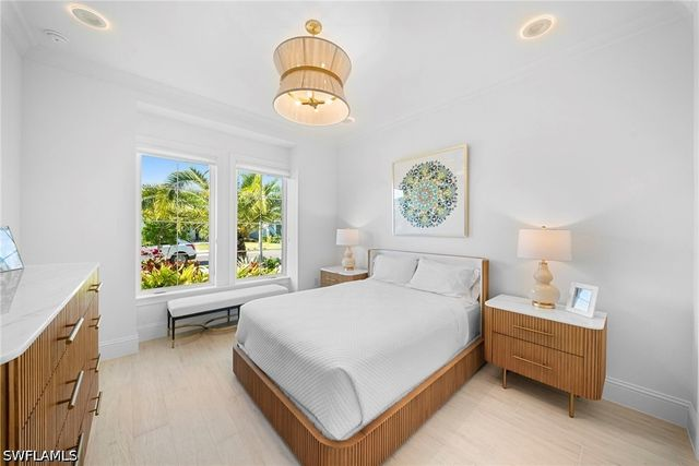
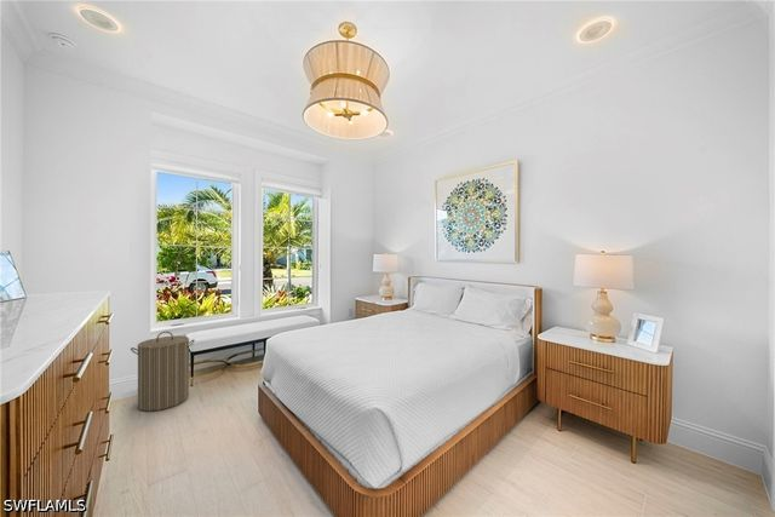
+ laundry hamper [130,331,196,412]
